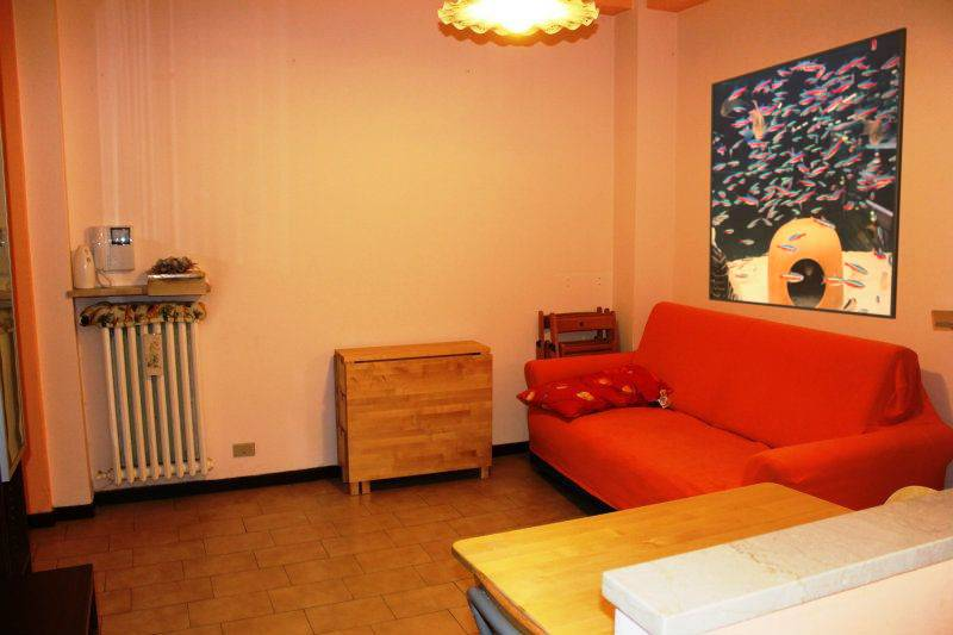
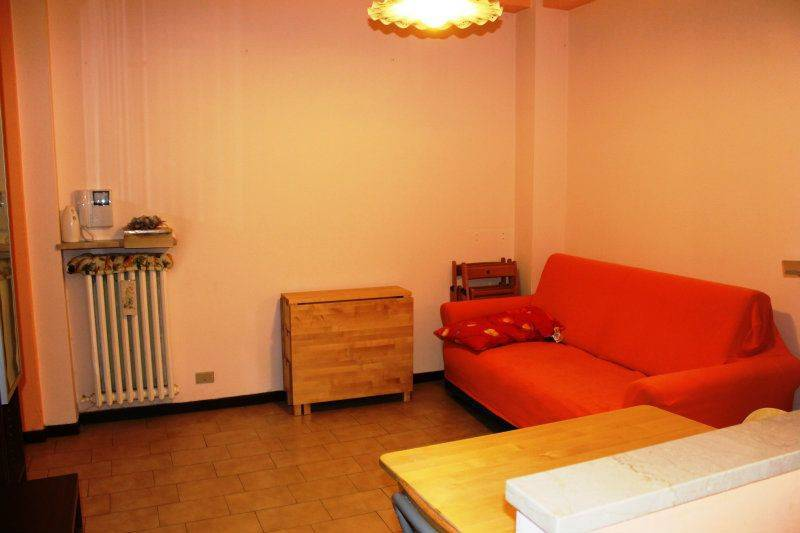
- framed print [708,26,908,320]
